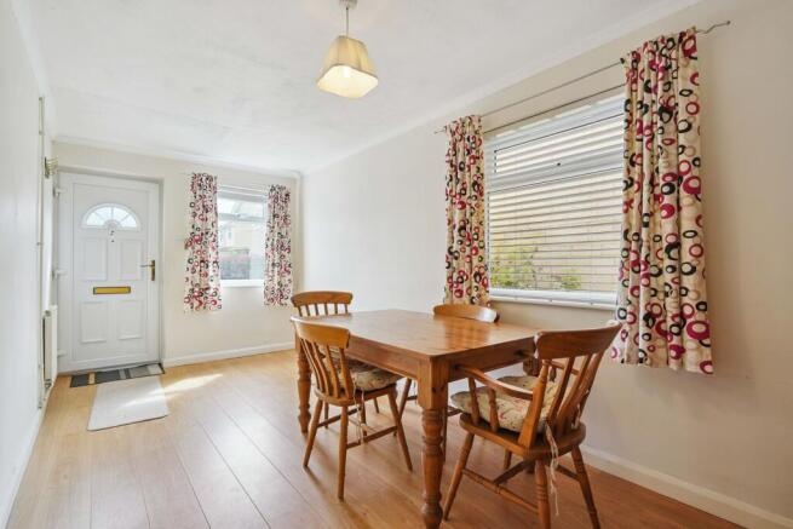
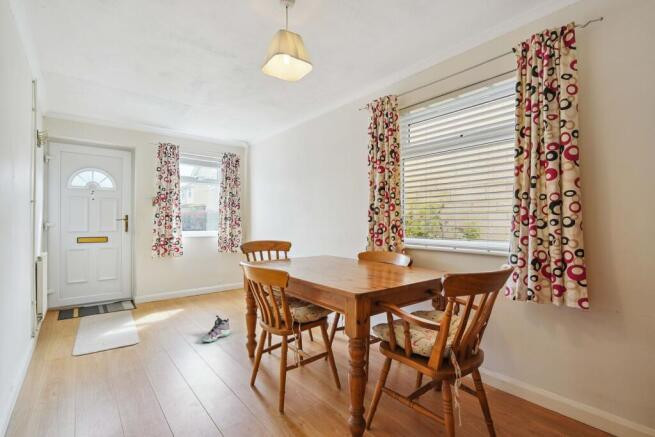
+ sneaker [200,314,231,343]
